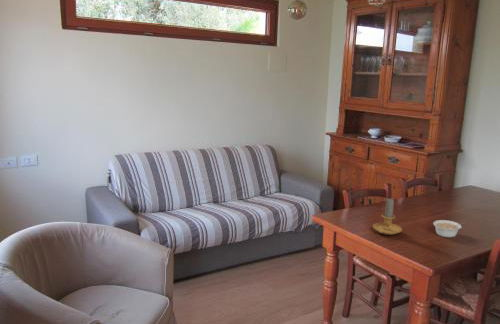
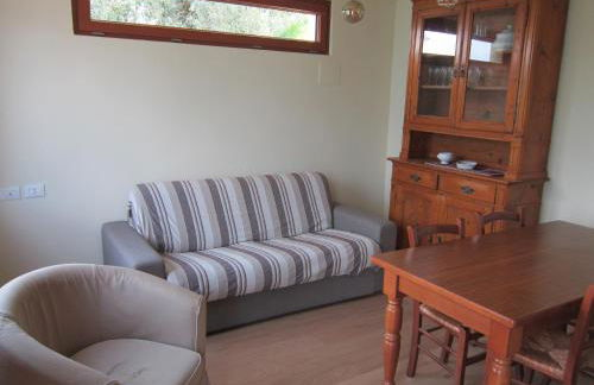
- candle [372,198,403,236]
- legume [432,219,467,238]
